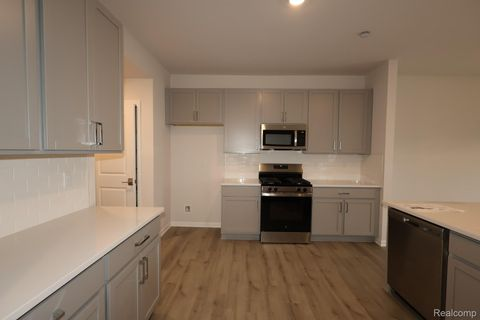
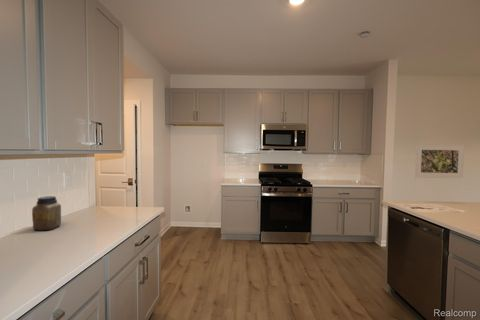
+ jar [31,195,62,232]
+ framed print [414,144,465,179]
